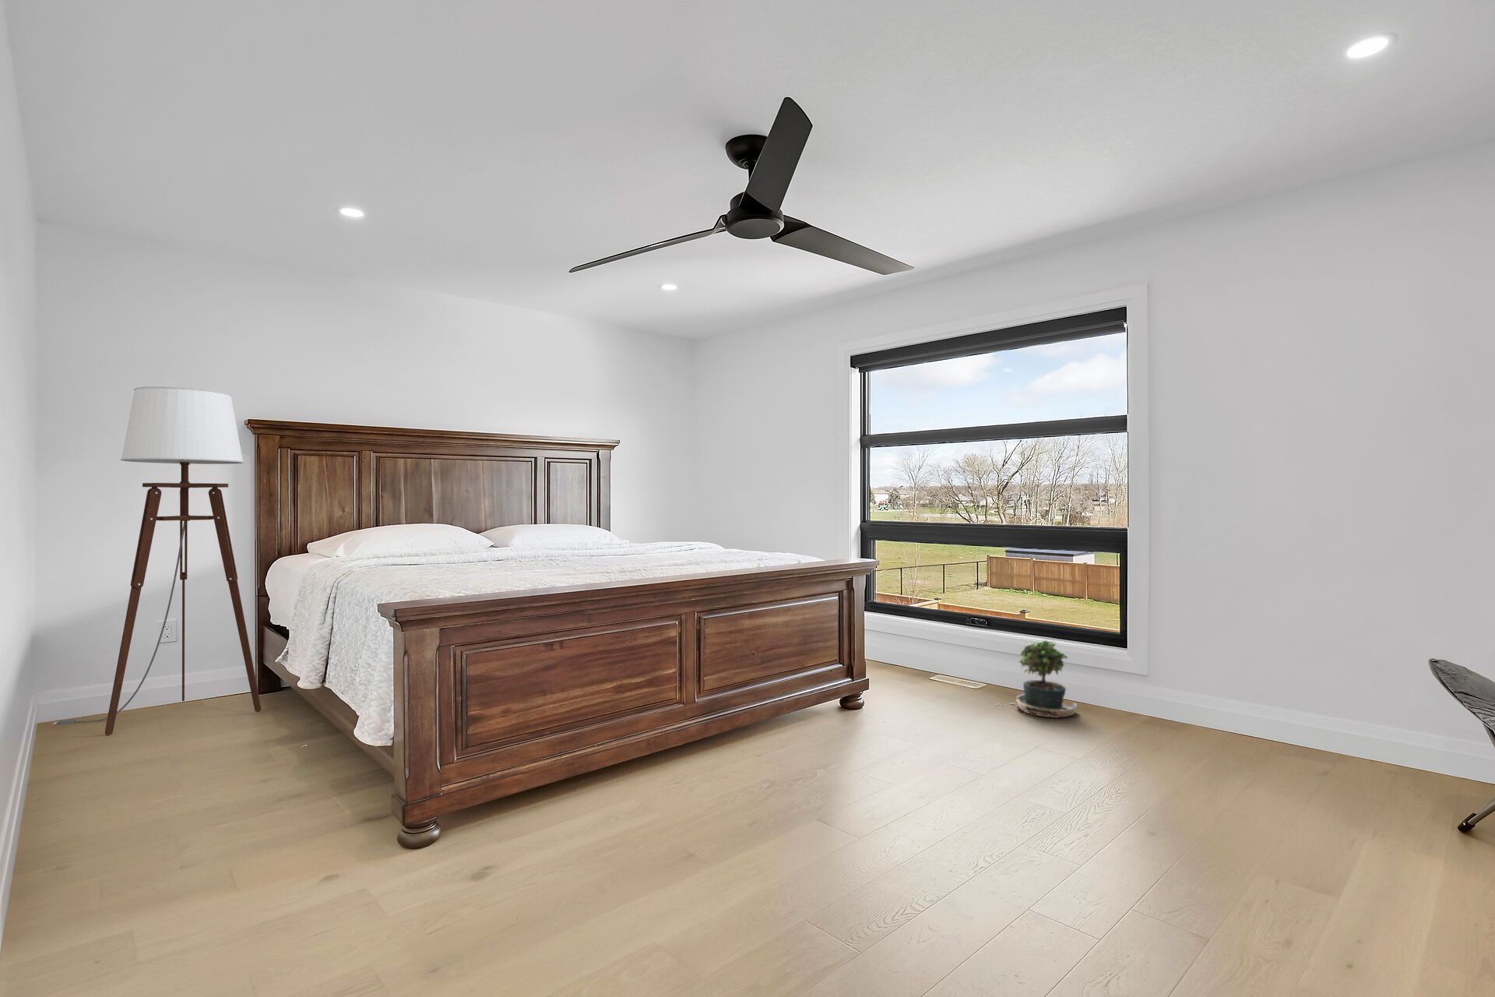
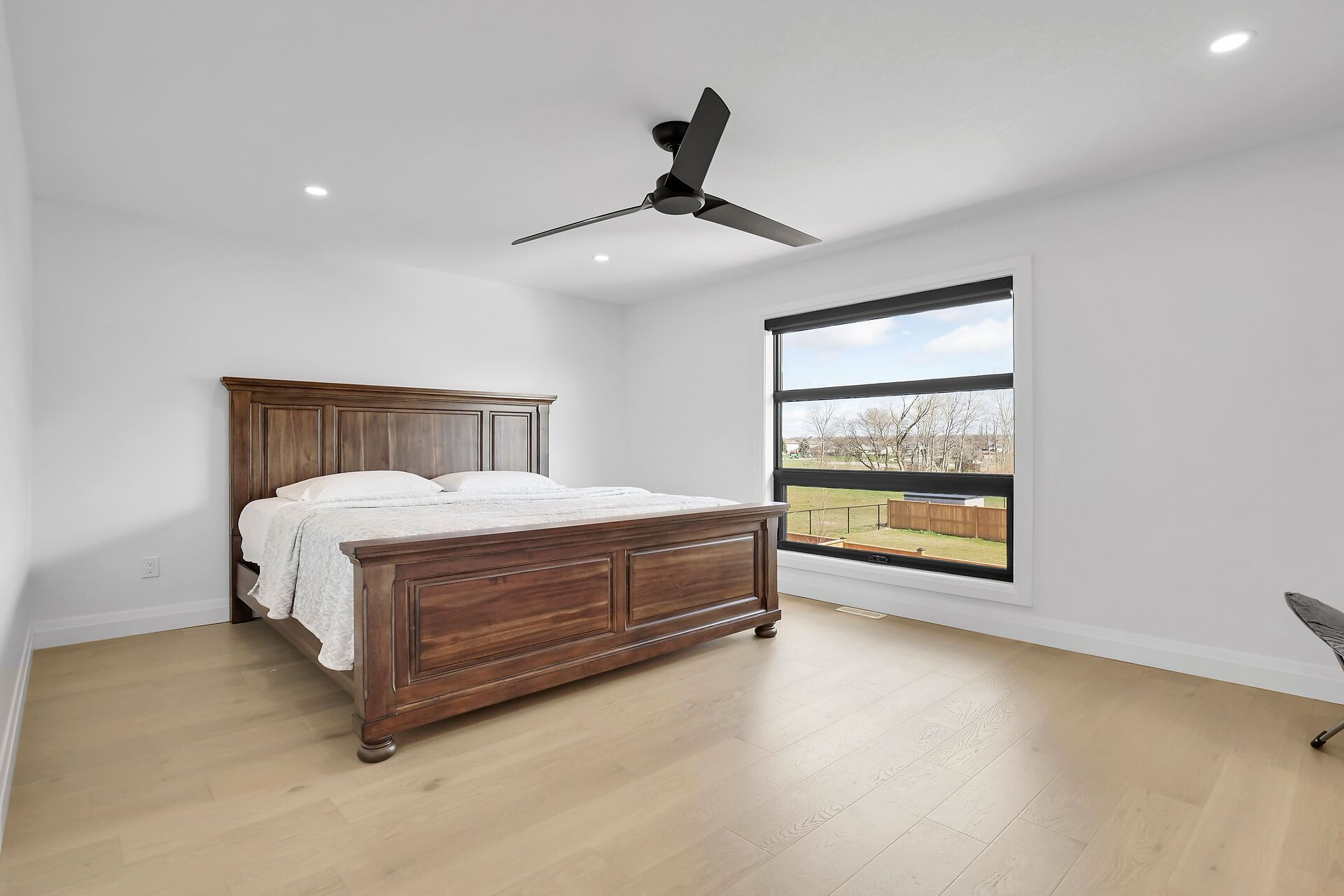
- floor lamp [52,385,263,736]
- potted plant [996,640,1078,719]
